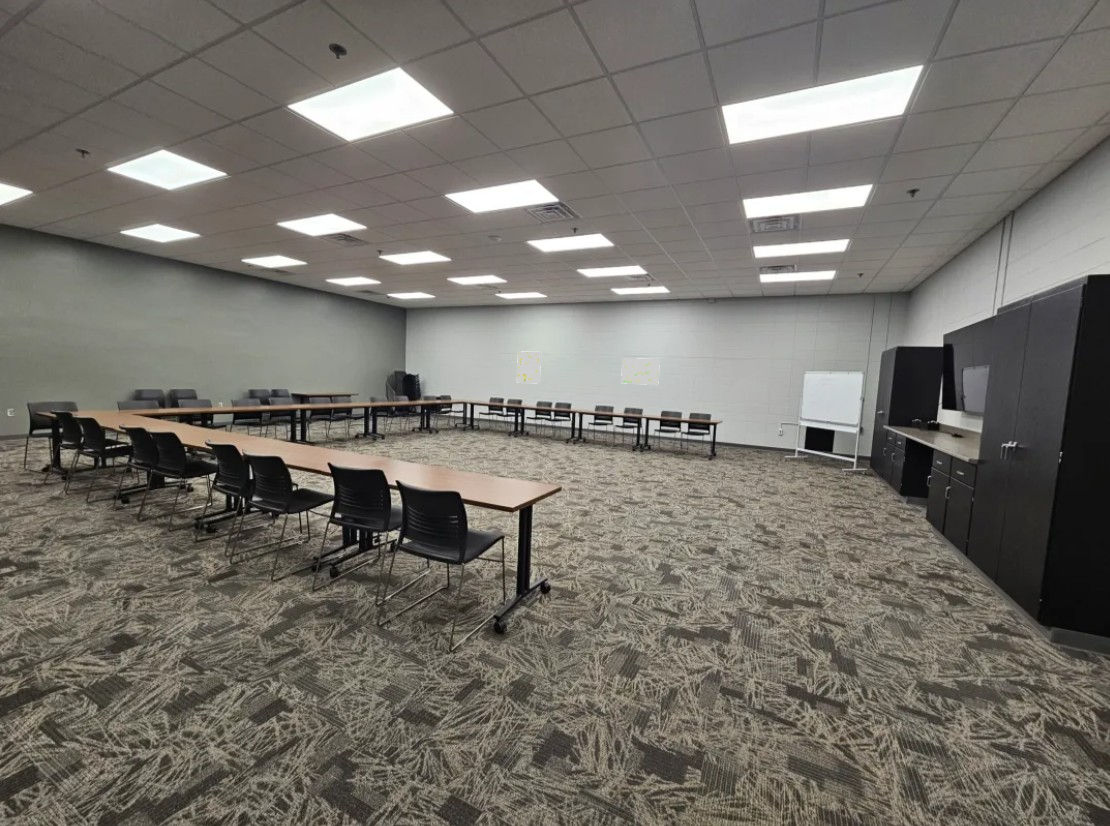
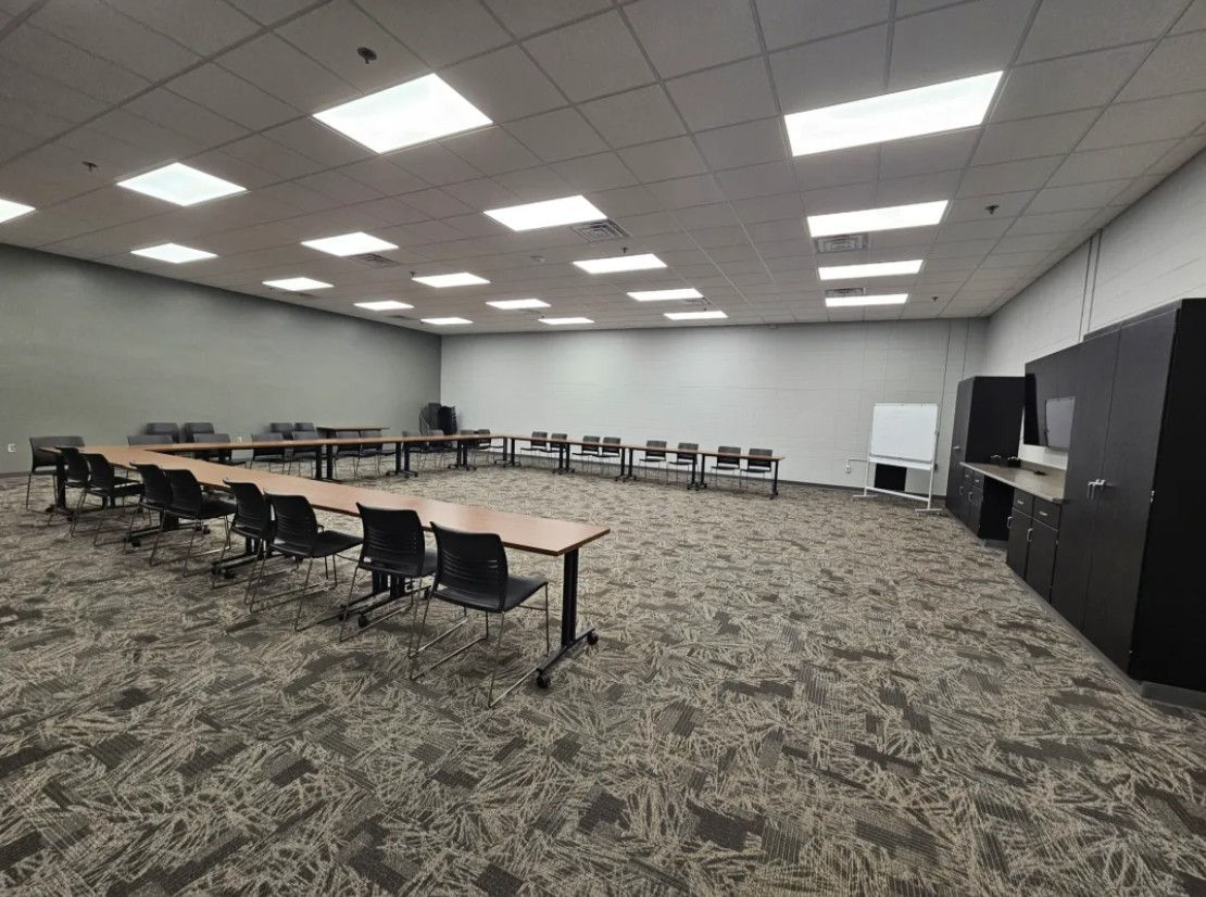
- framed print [620,357,661,386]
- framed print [516,350,542,385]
